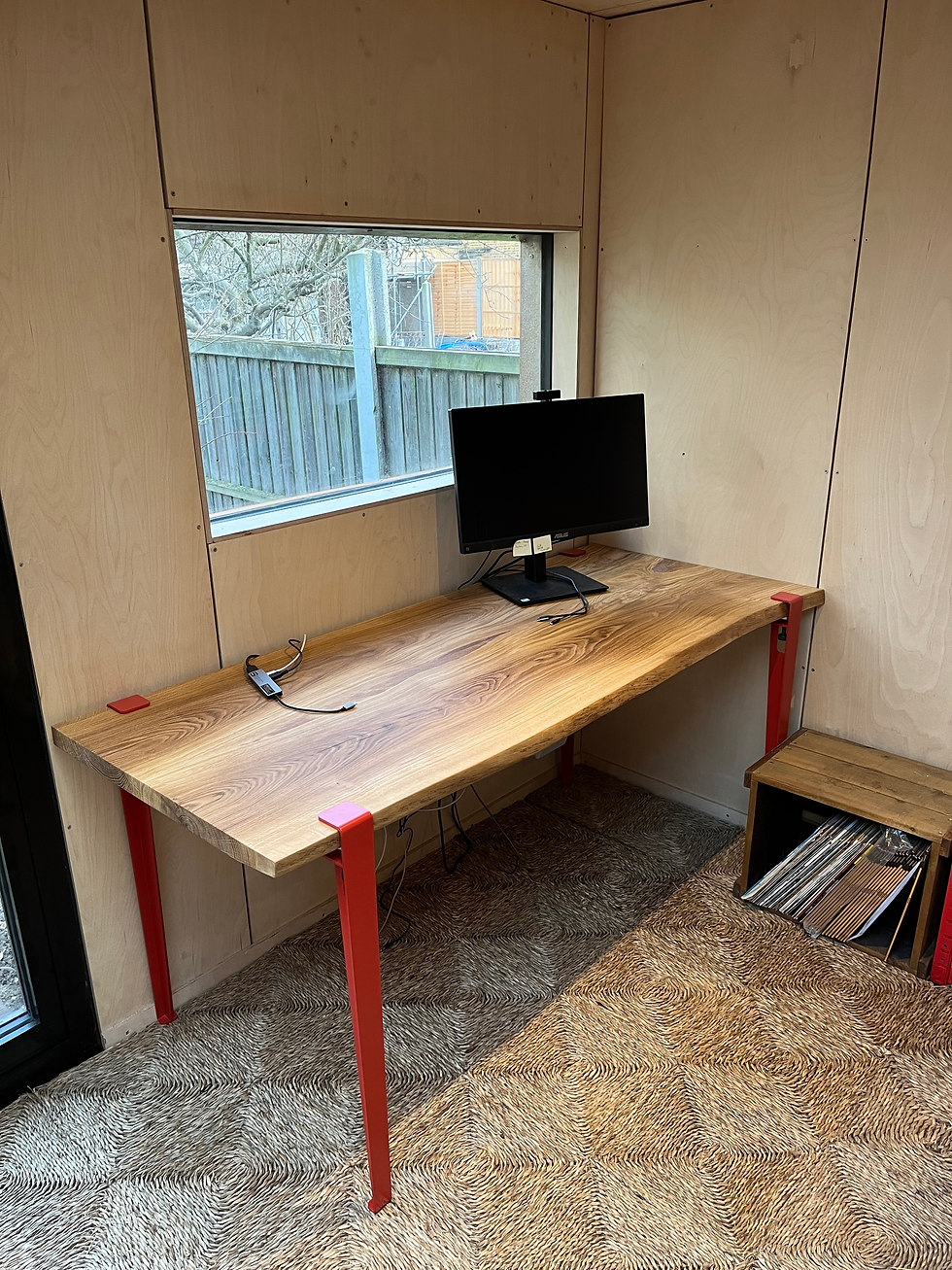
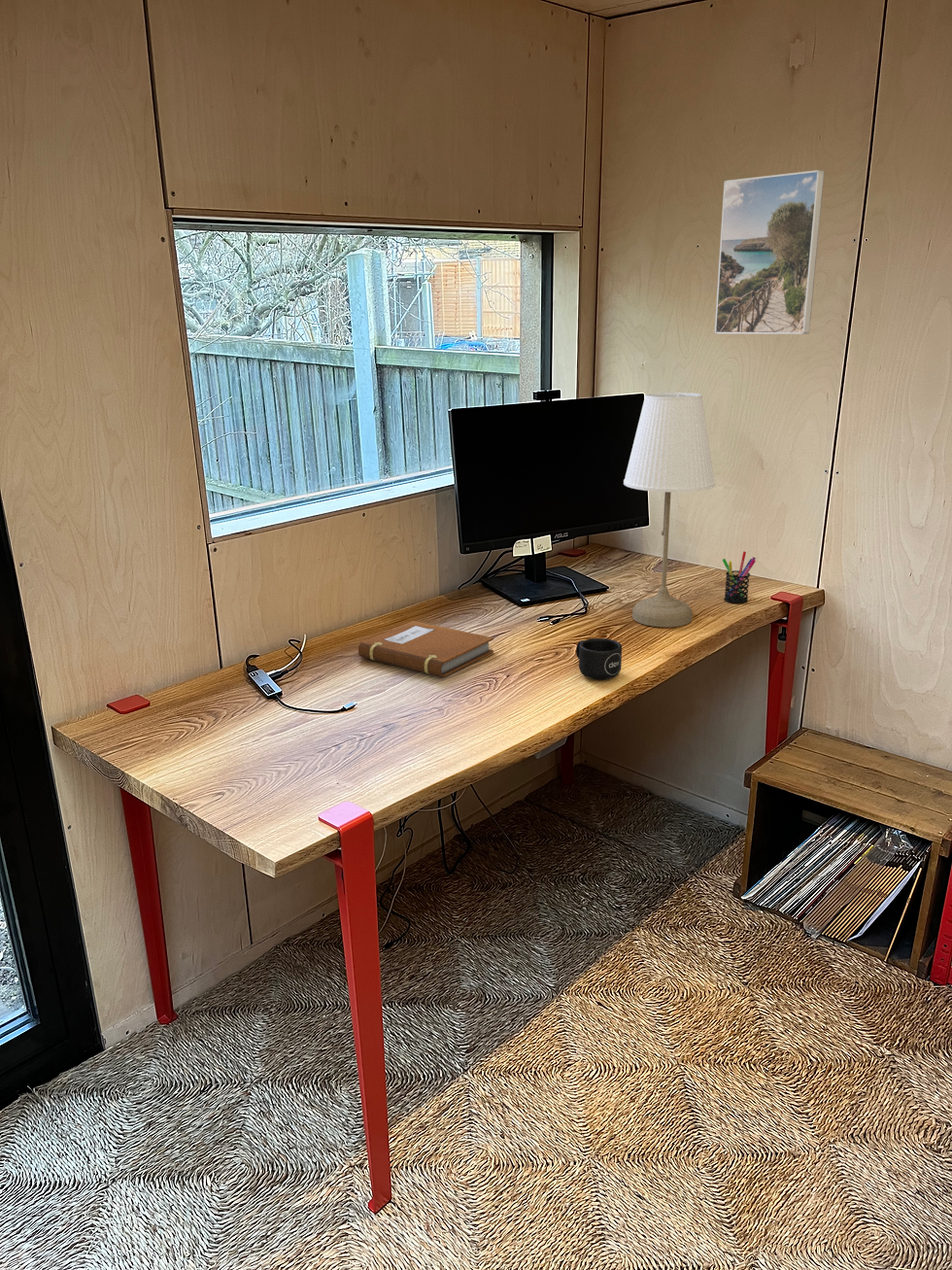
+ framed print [714,169,826,335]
+ mug [575,637,623,681]
+ notebook [357,620,494,678]
+ desk lamp [623,392,716,628]
+ pen holder [722,551,757,604]
